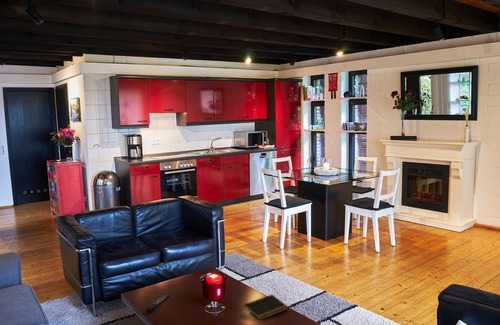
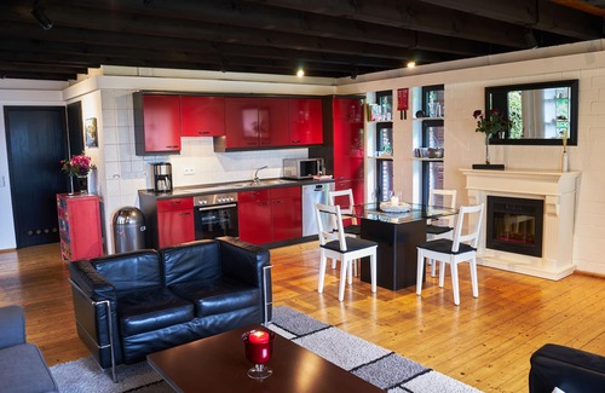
- remote control [145,294,171,313]
- notepad [243,294,289,321]
